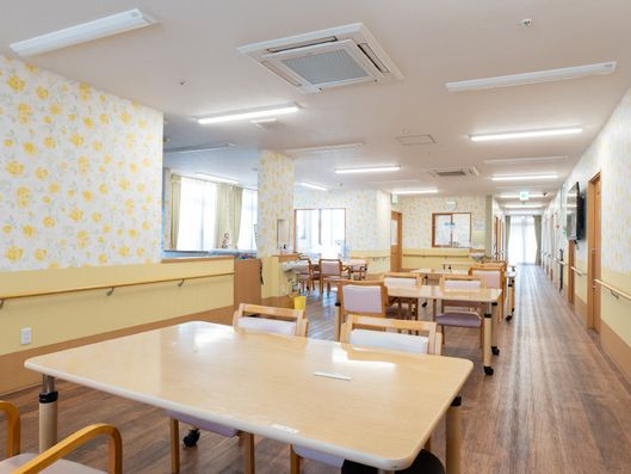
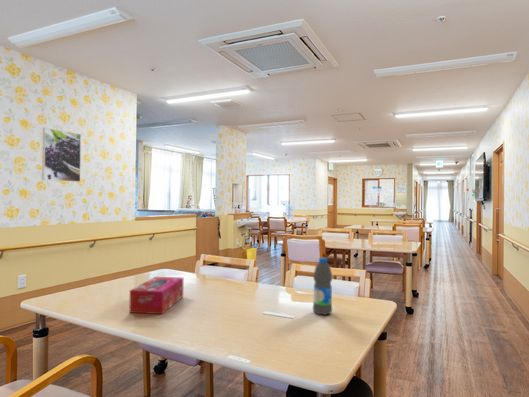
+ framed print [41,127,82,183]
+ tissue box [128,276,184,315]
+ water bottle [312,257,333,316]
